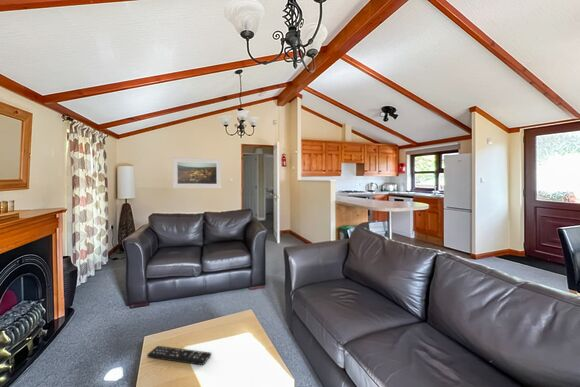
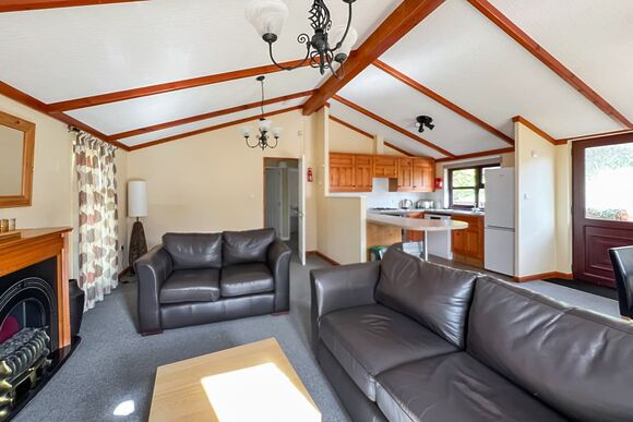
- remote control [146,345,212,366]
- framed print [171,156,222,189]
